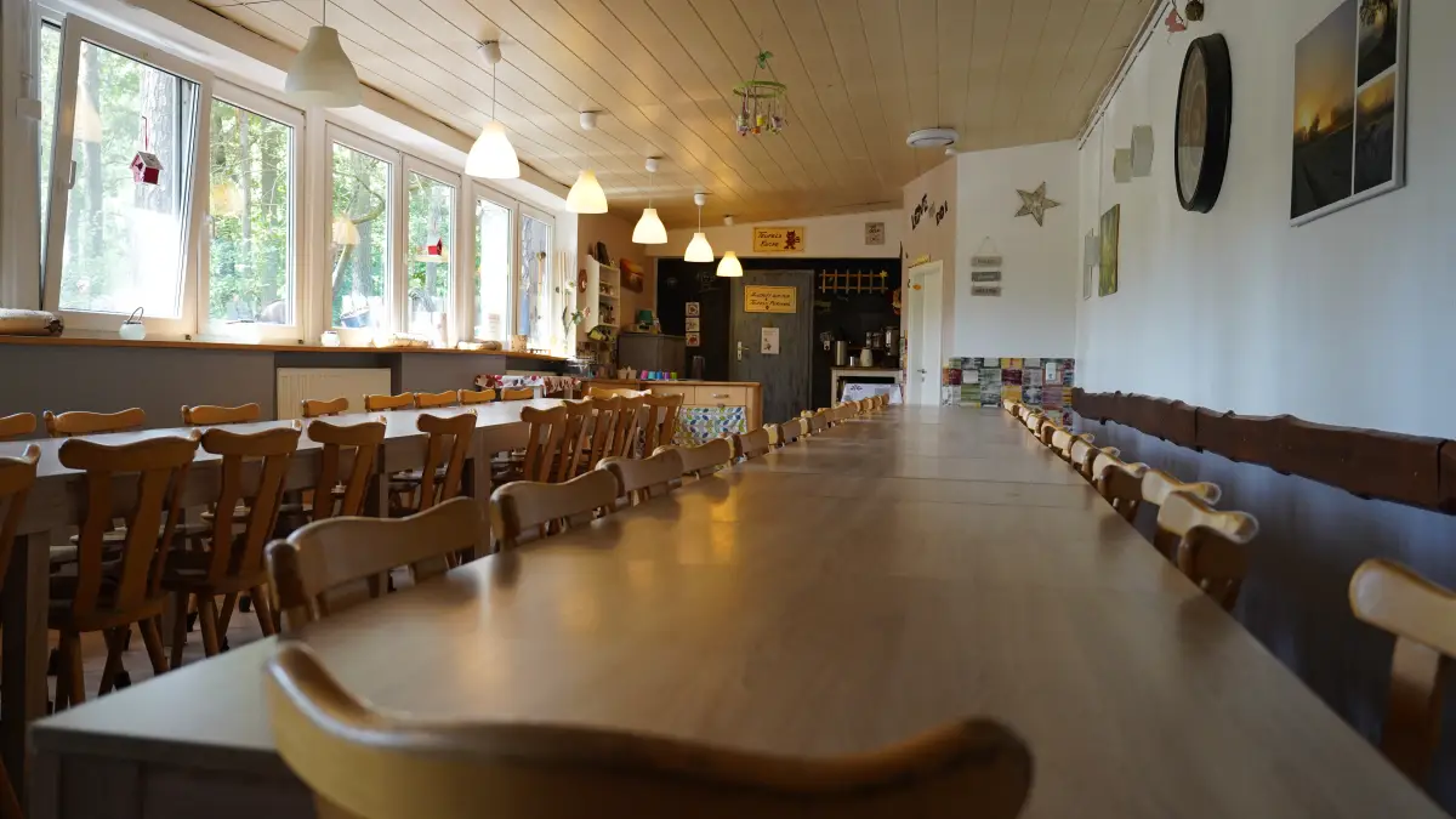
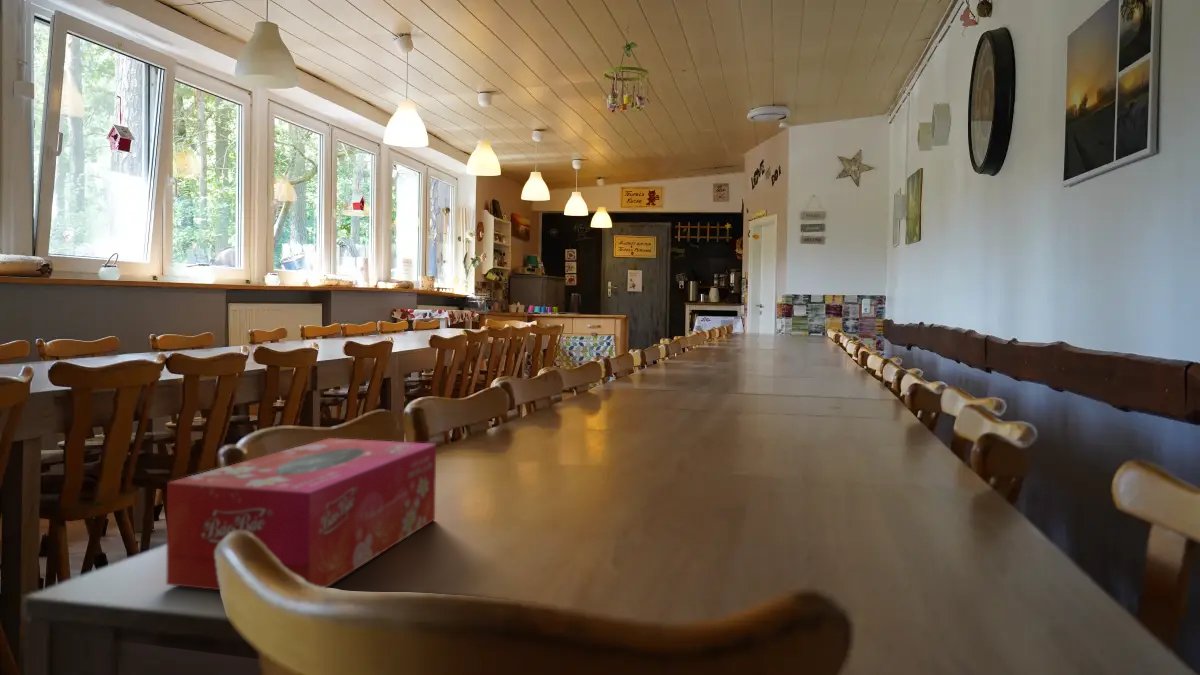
+ tissue box [165,437,437,591]
